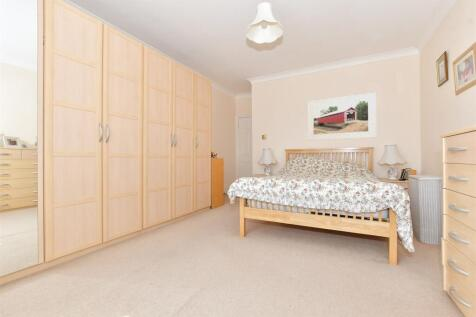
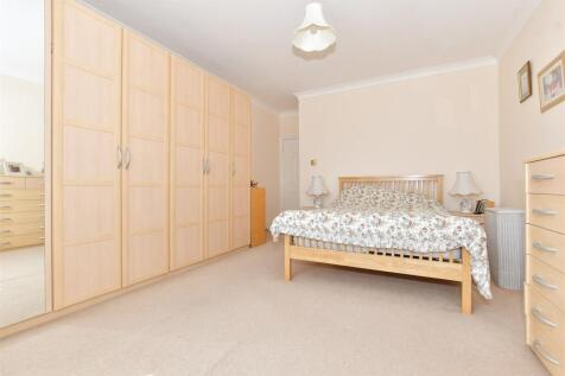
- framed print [306,92,377,141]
